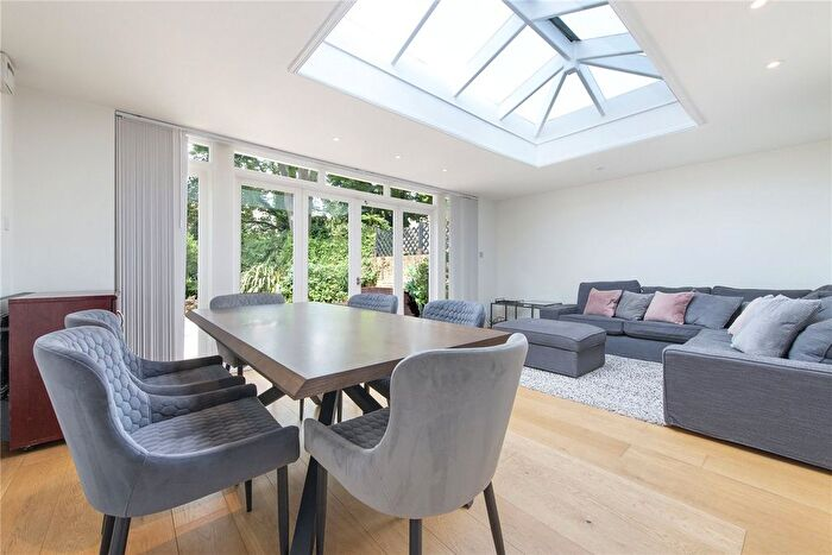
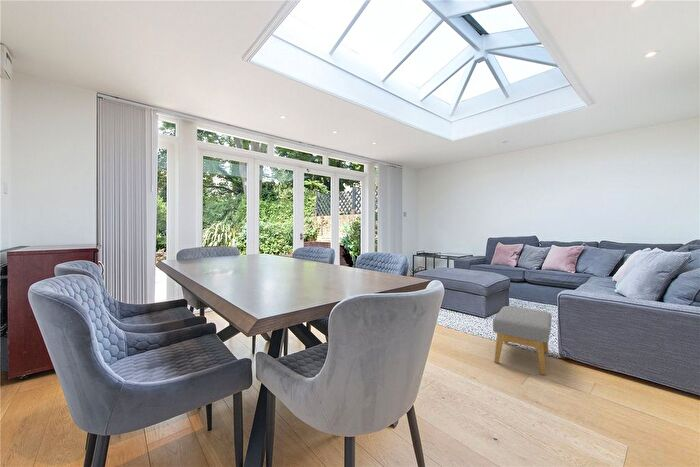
+ footstool [492,305,552,376]
